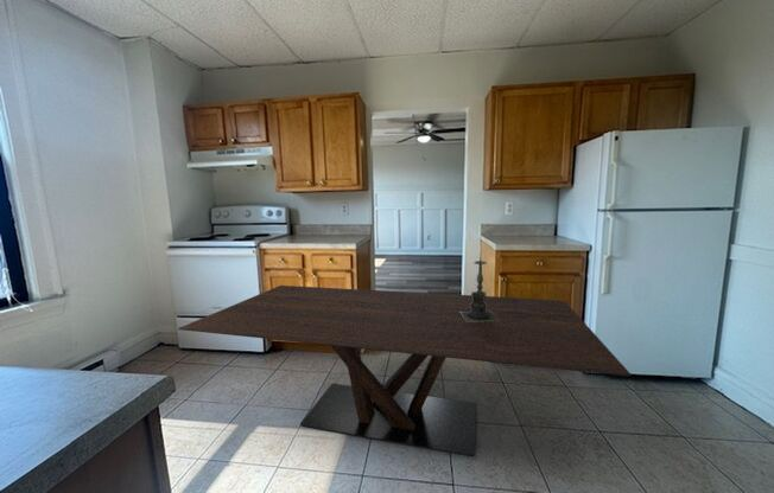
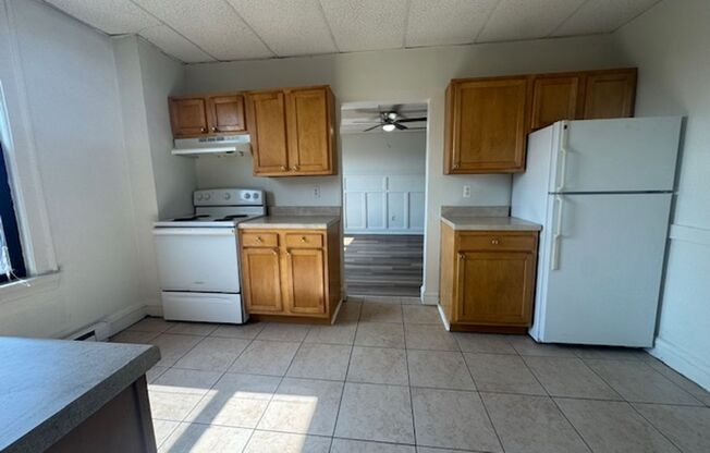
- dining table [178,284,632,457]
- candle holder [459,255,501,322]
